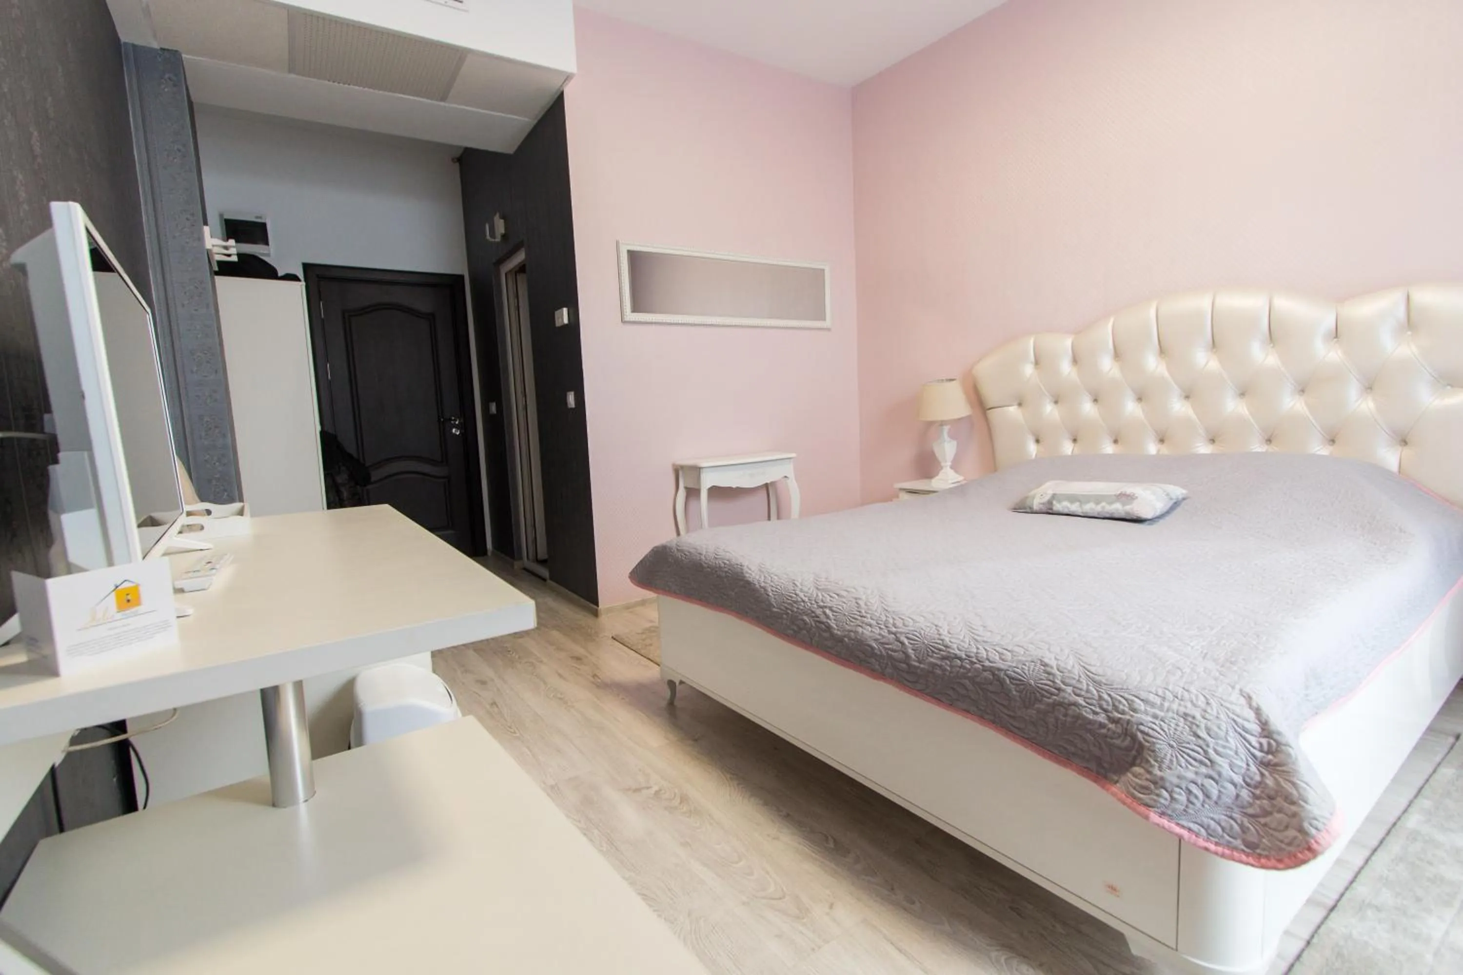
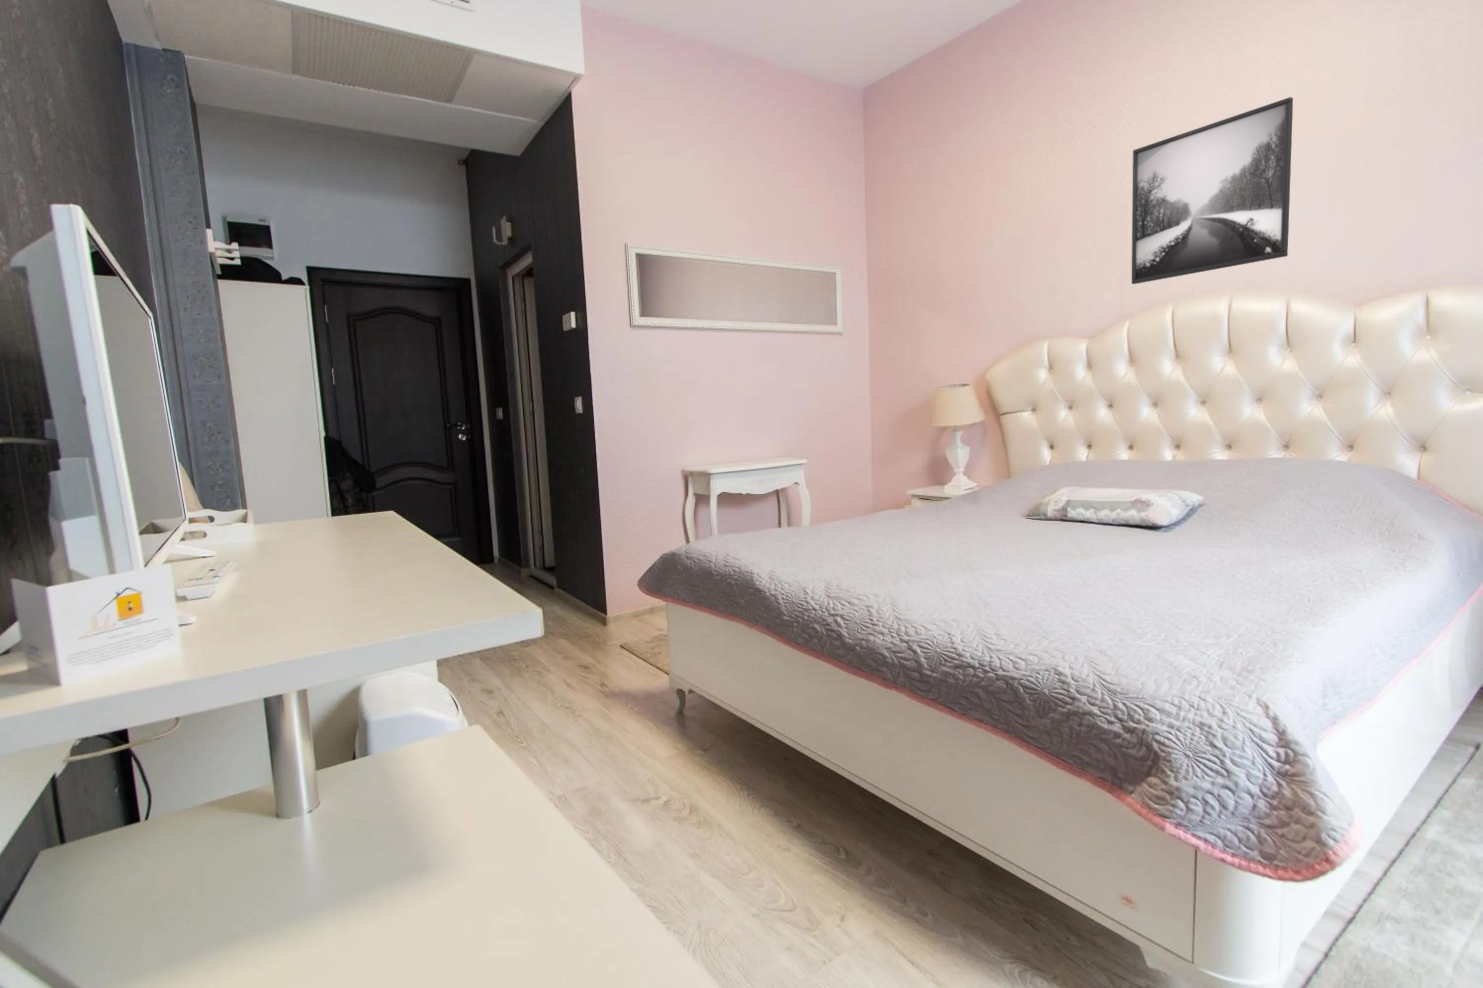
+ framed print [1131,96,1293,284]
